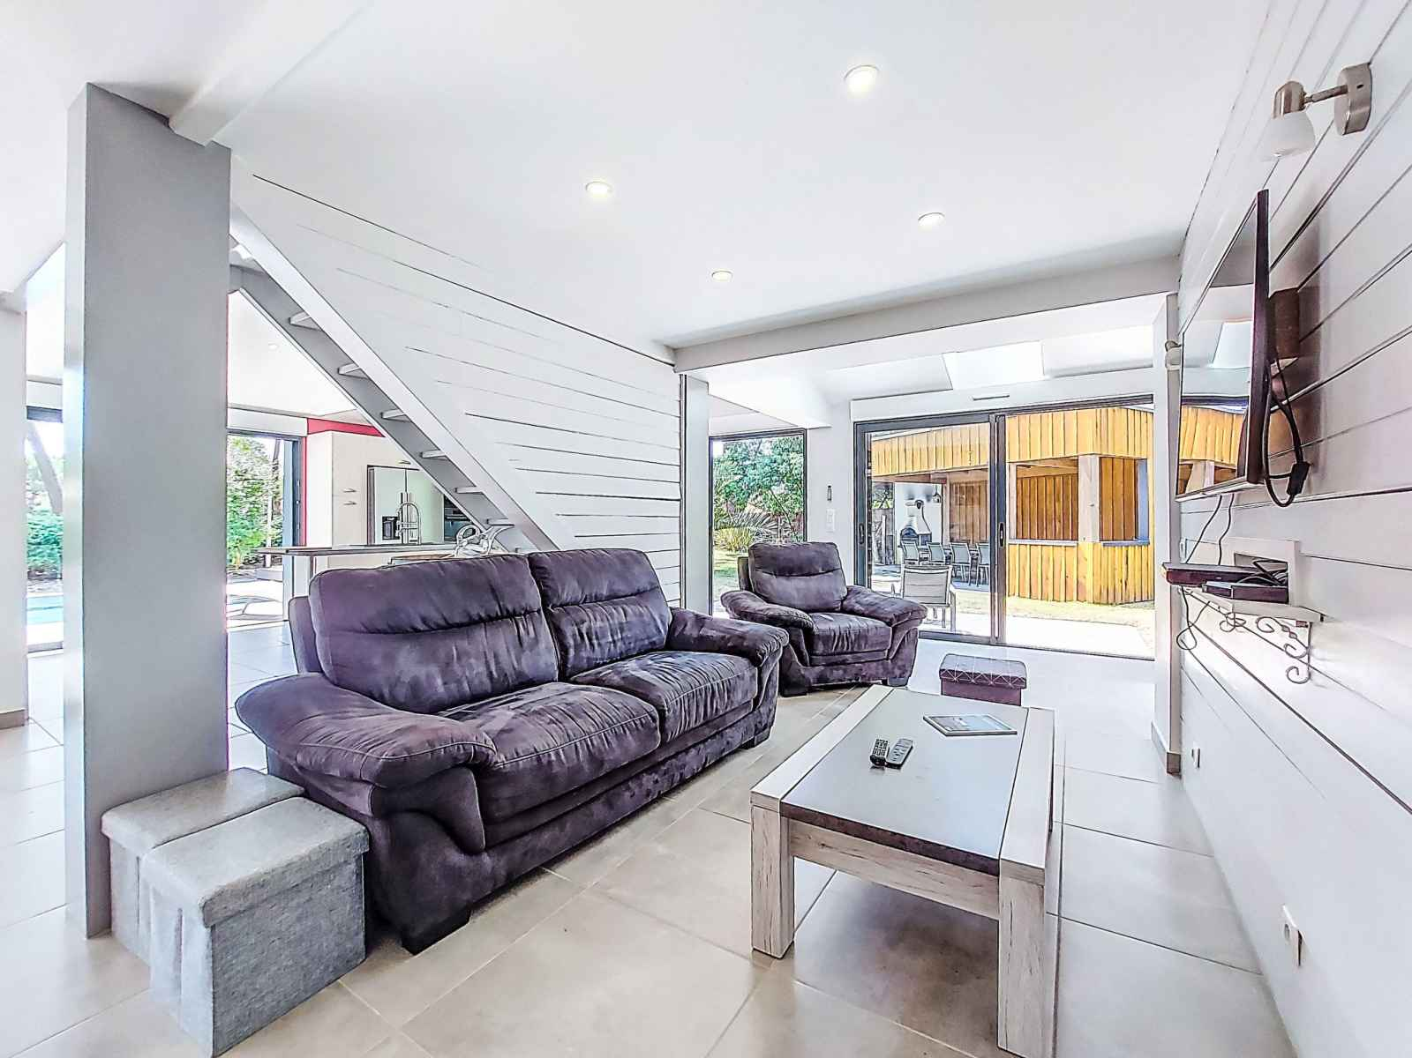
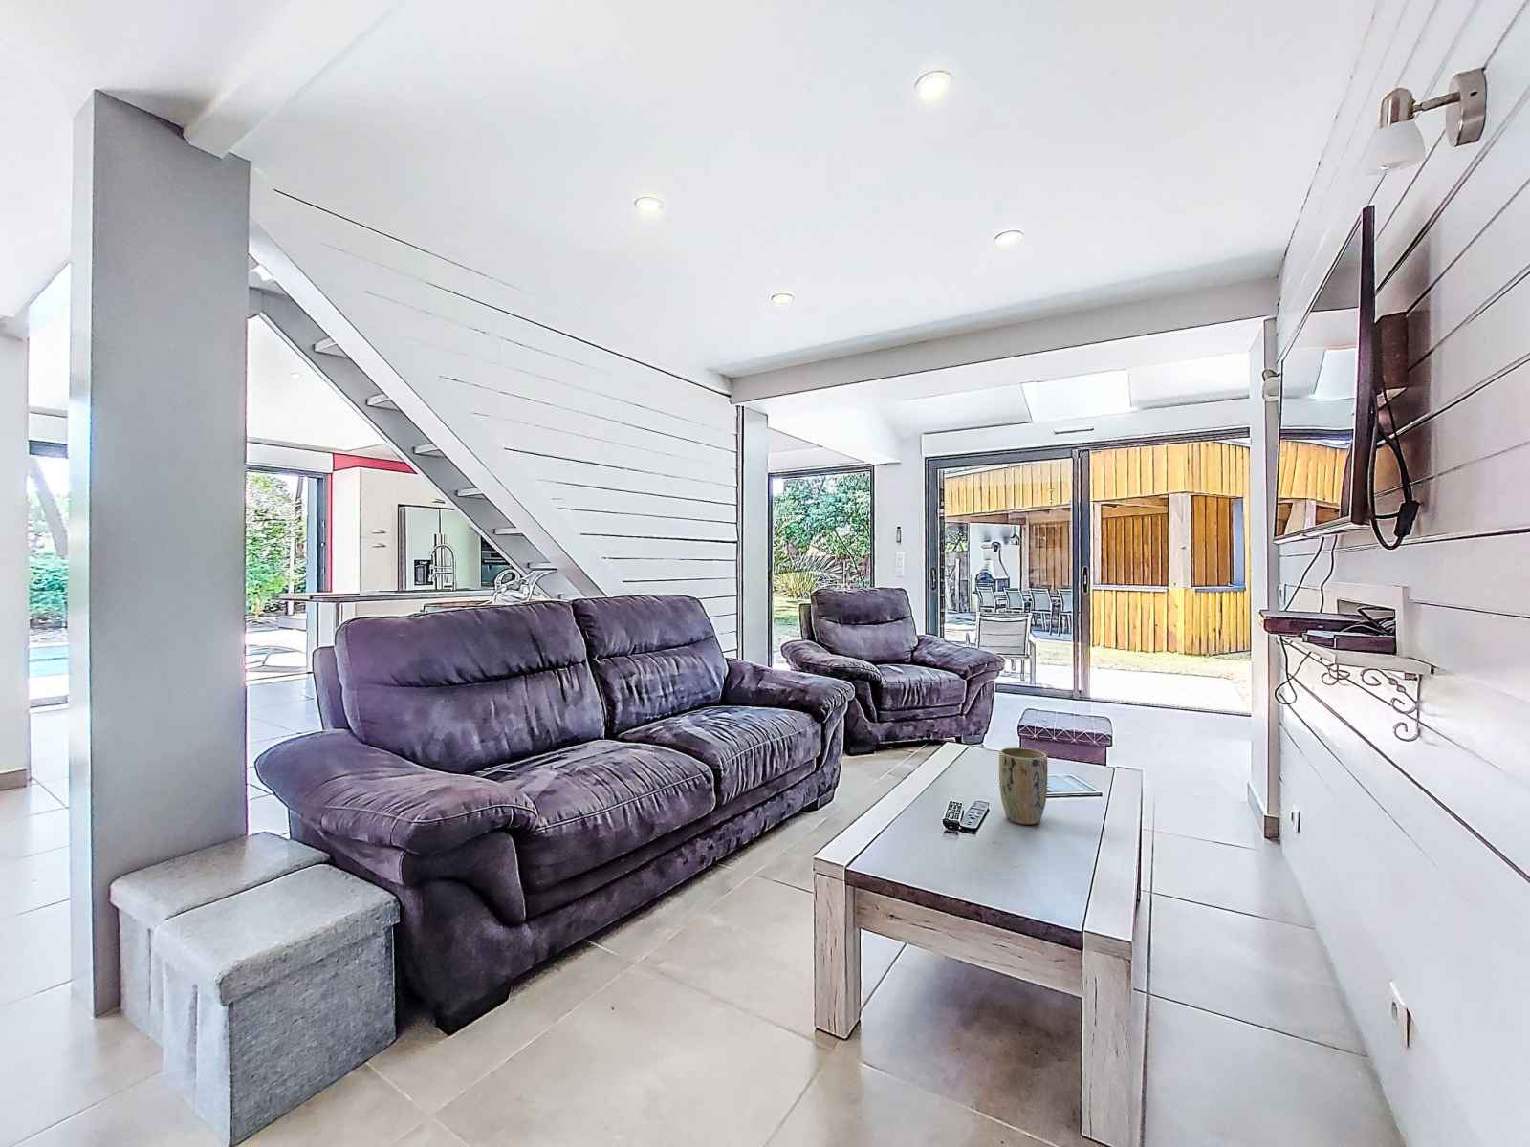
+ plant pot [999,747,1048,825]
